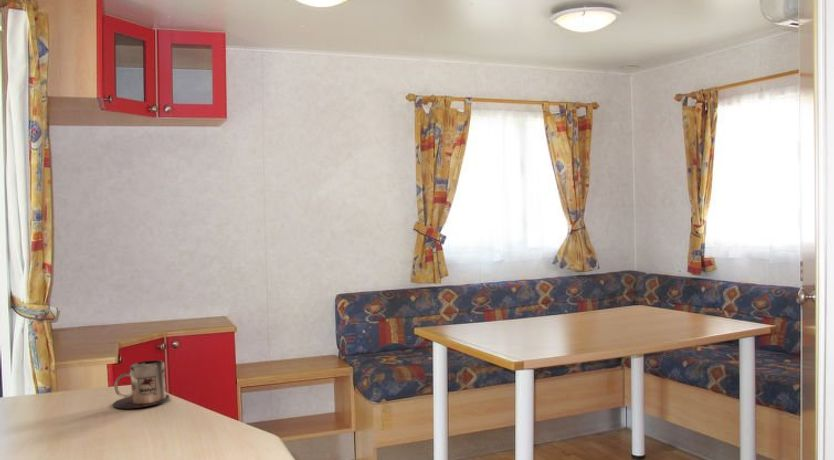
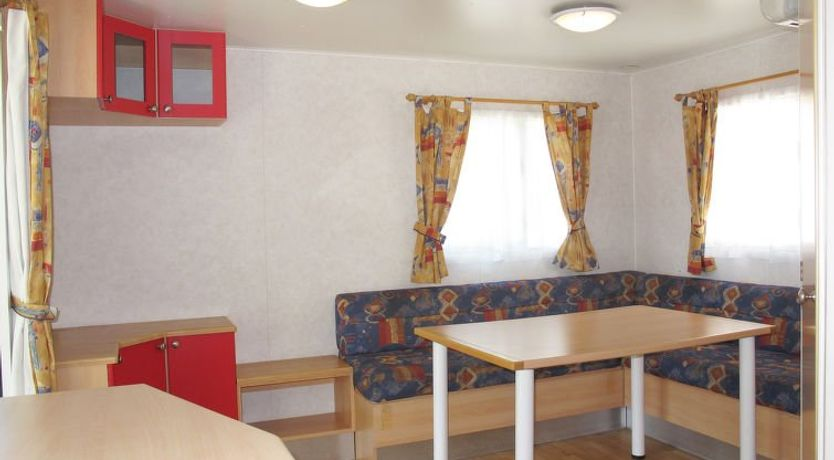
- mug [112,359,170,409]
